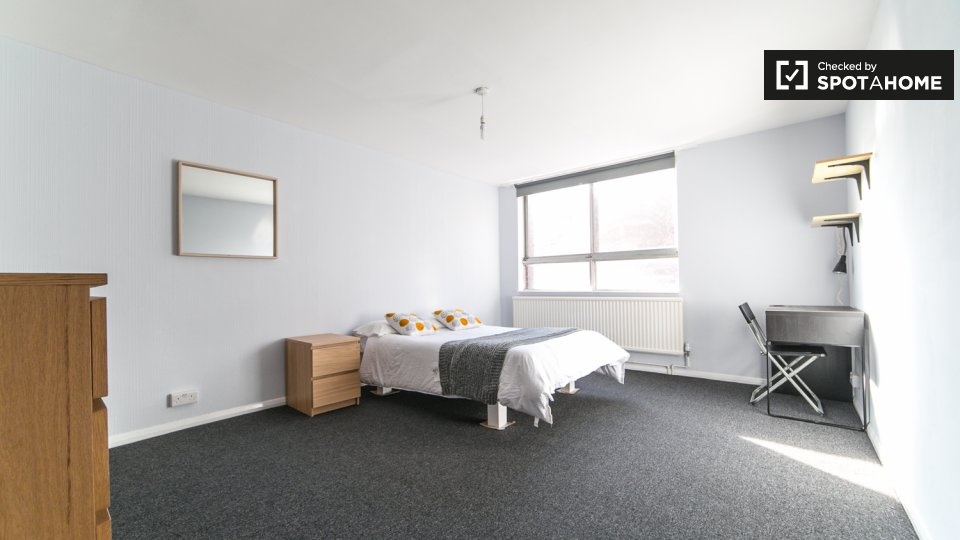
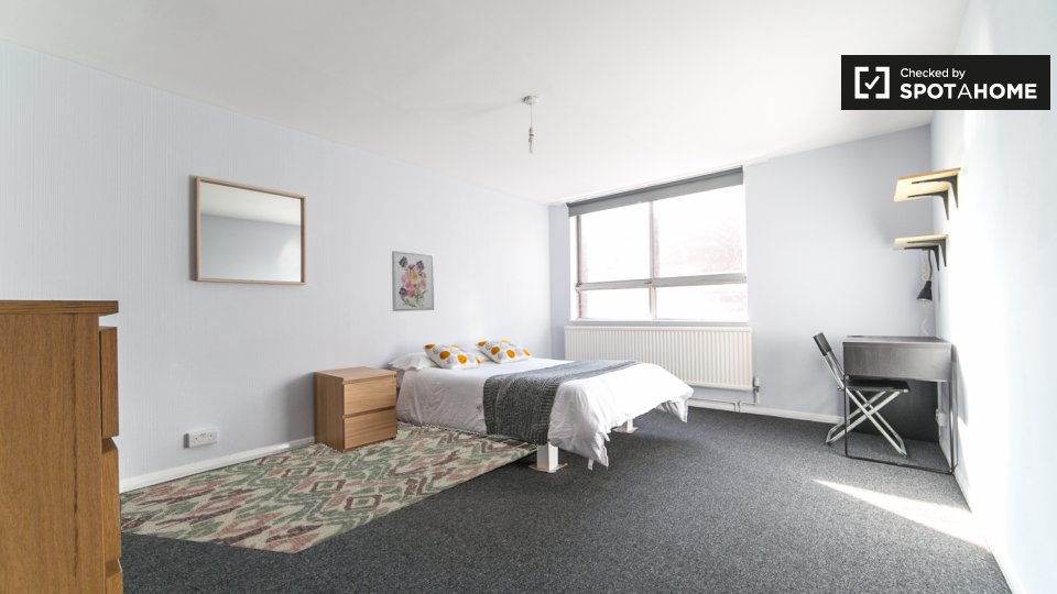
+ rug [119,422,538,554]
+ wall art [391,250,435,312]
